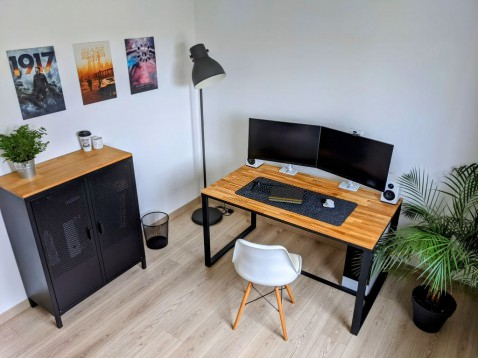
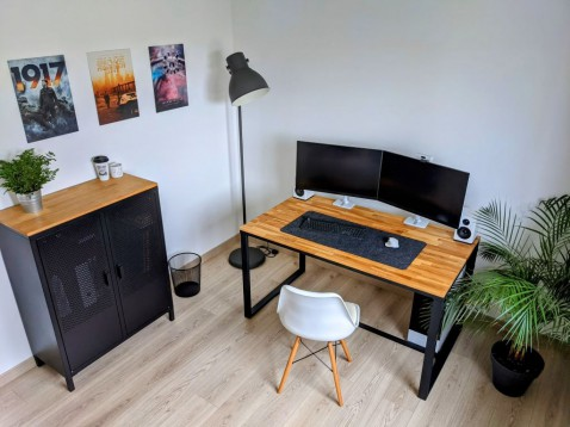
- notepad [268,185,305,205]
